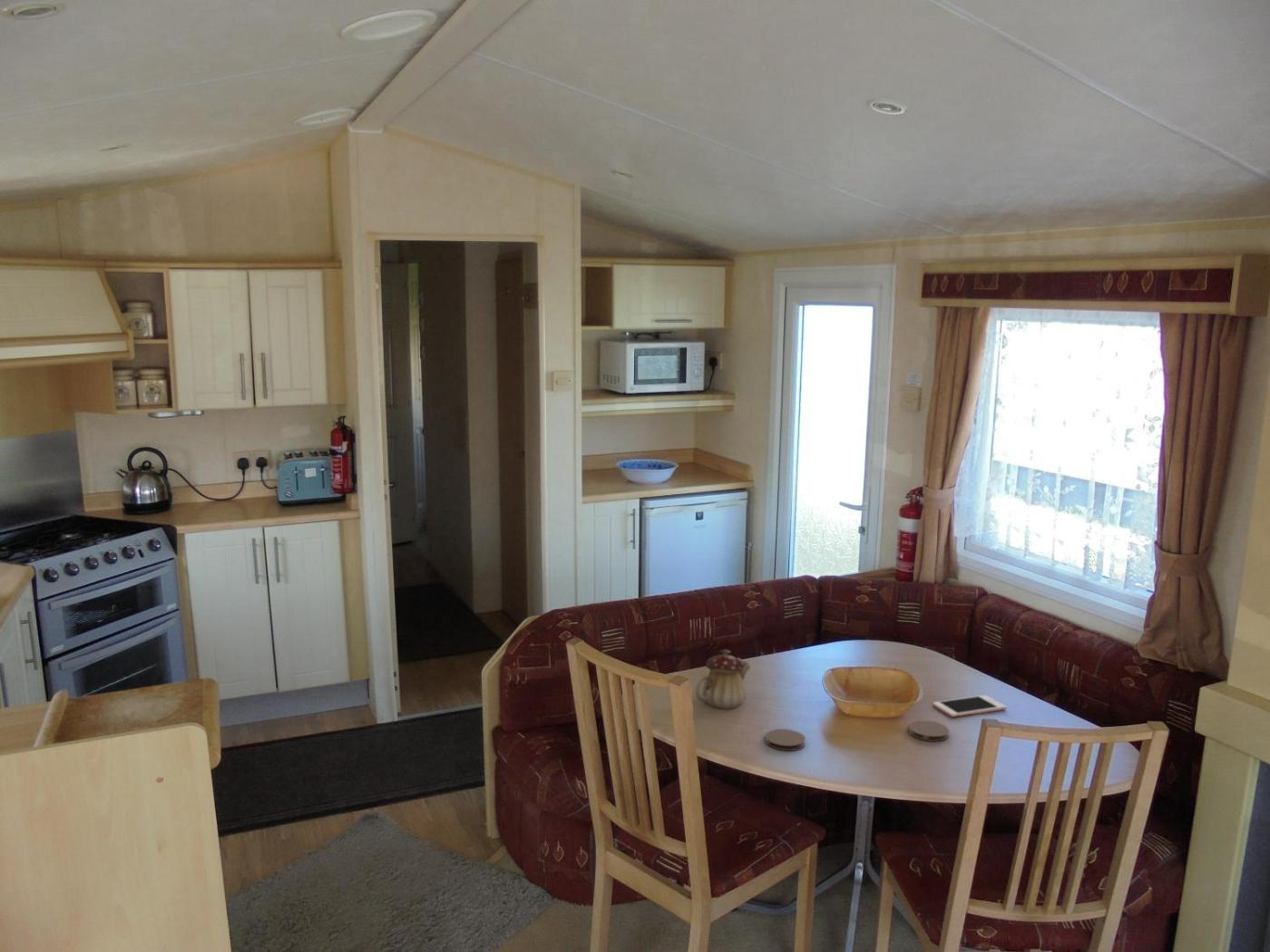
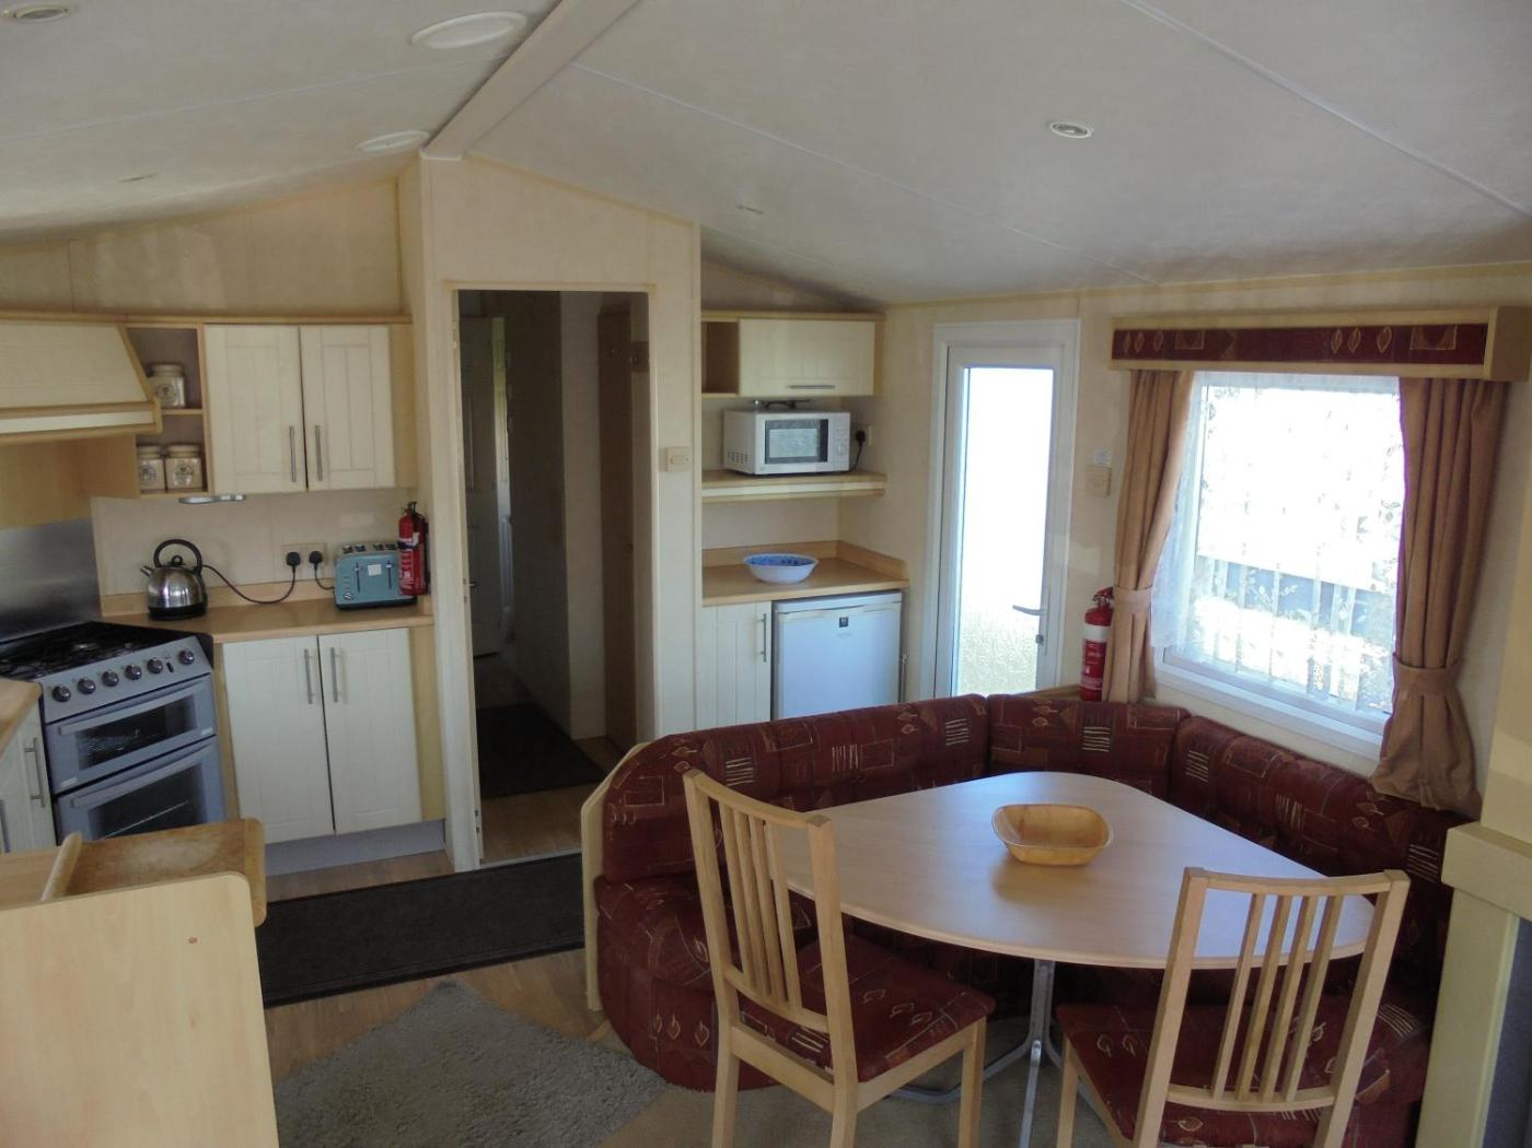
- coaster [908,720,950,743]
- teapot [695,648,751,710]
- cell phone [932,695,1007,718]
- coaster [765,728,806,752]
